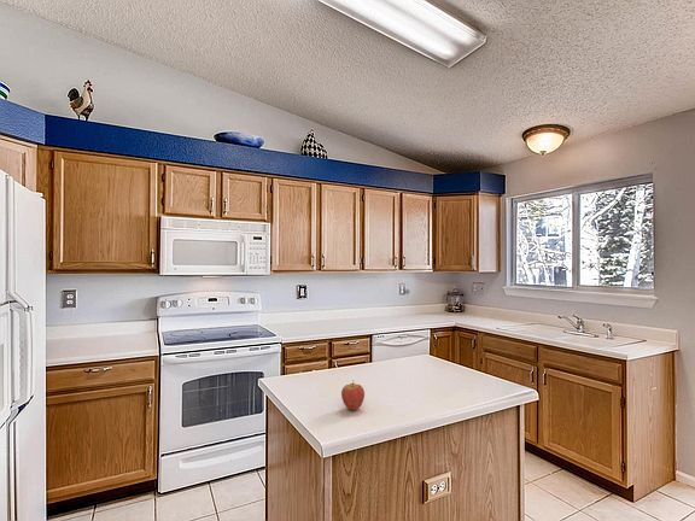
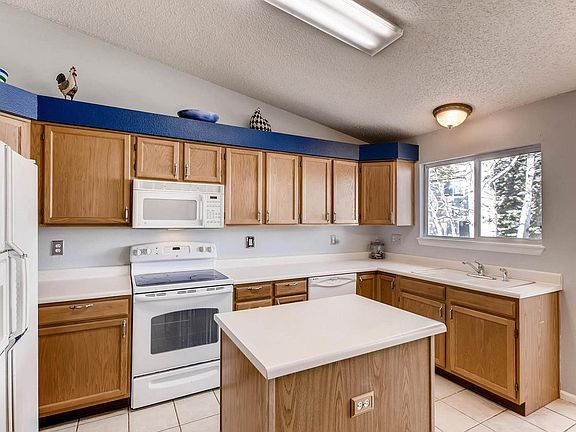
- fruit [340,381,366,411]
